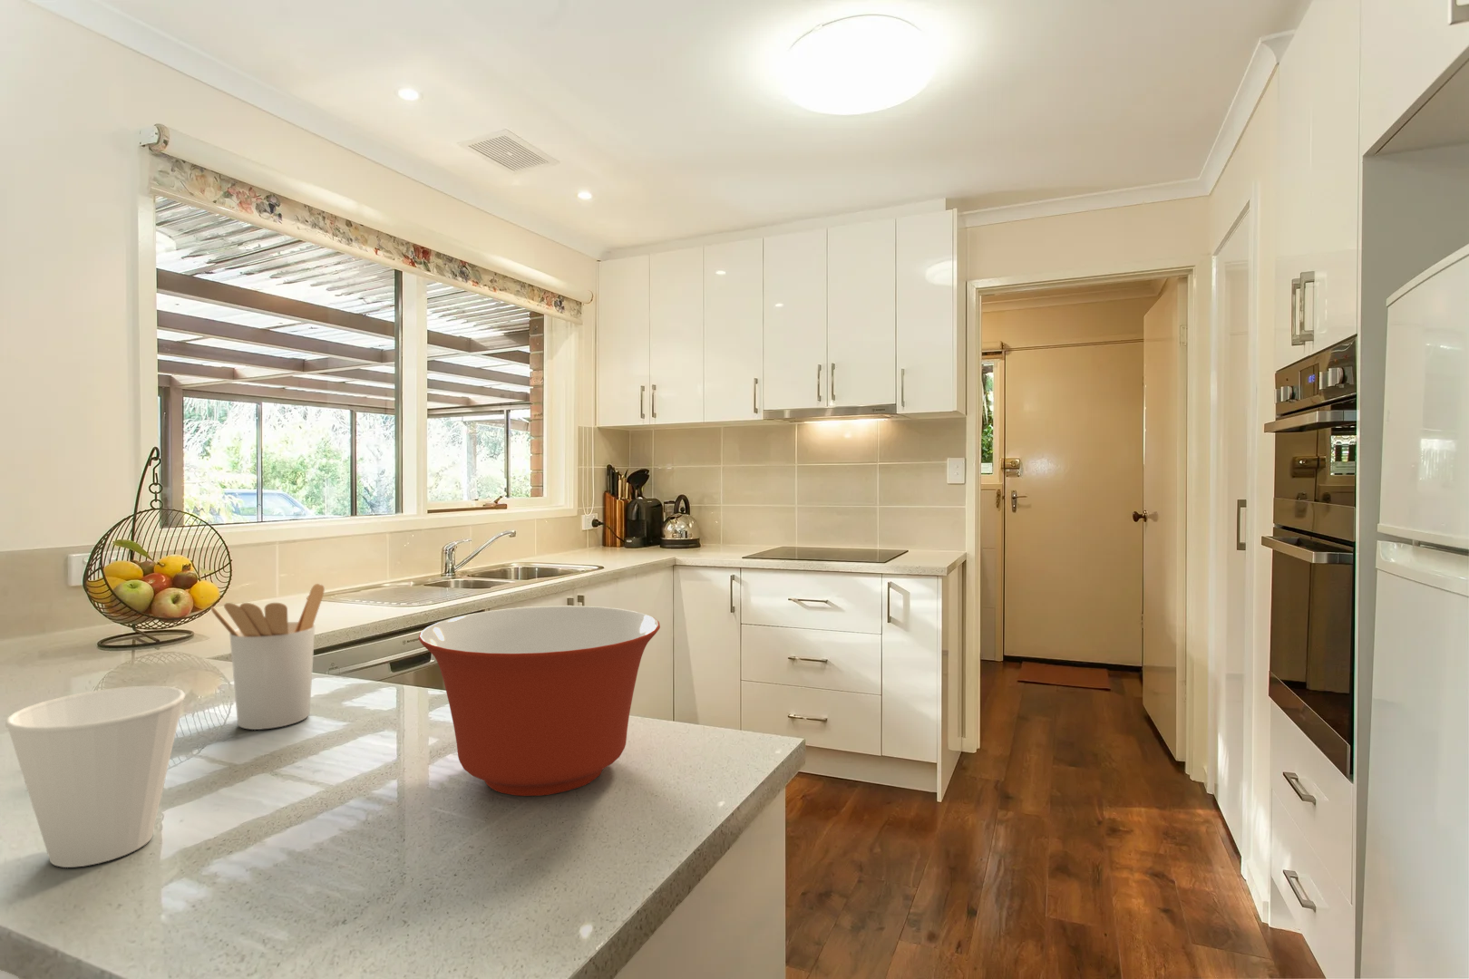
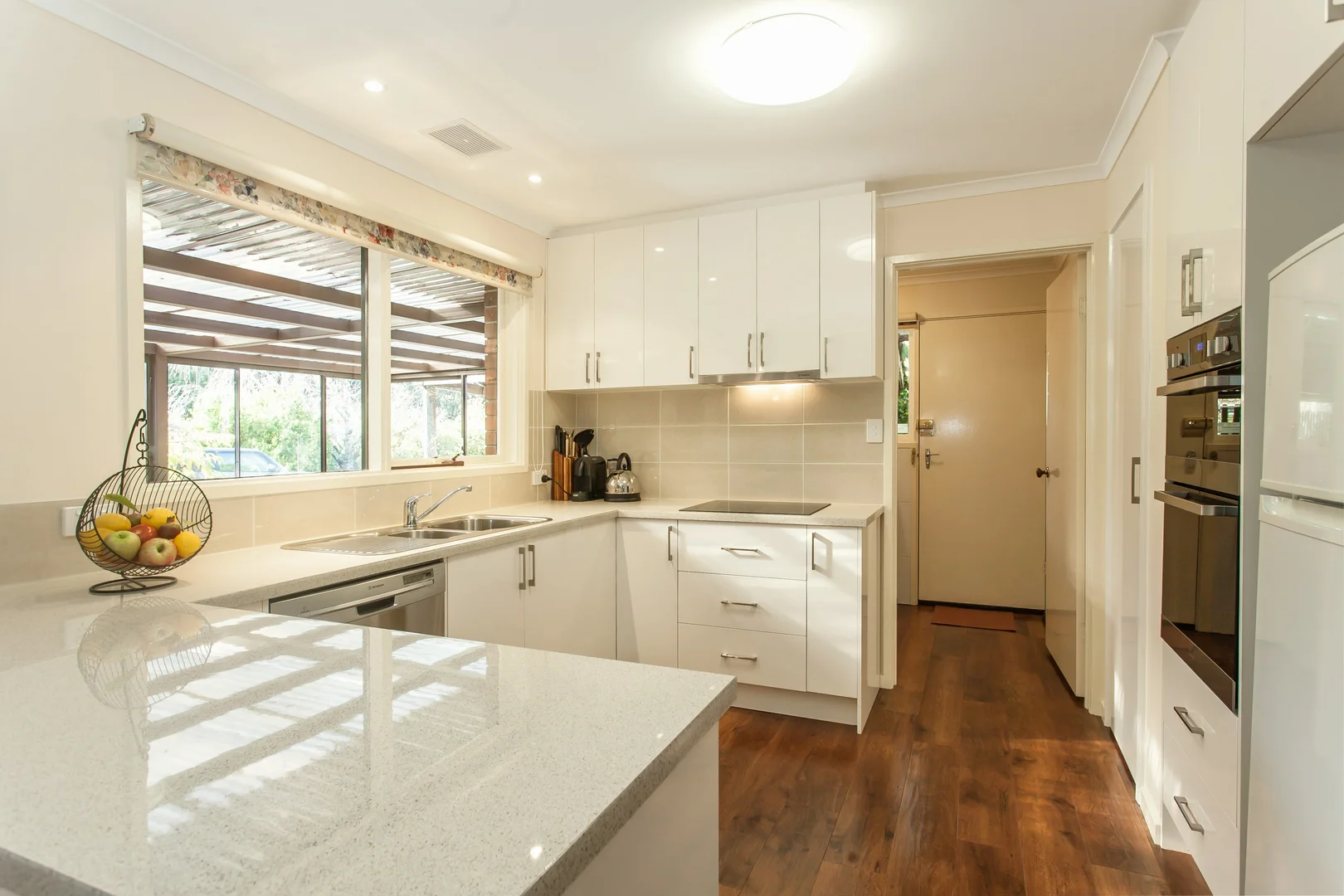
- mixing bowl [418,604,661,797]
- cup [4,685,187,869]
- utensil holder [210,582,326,731]
